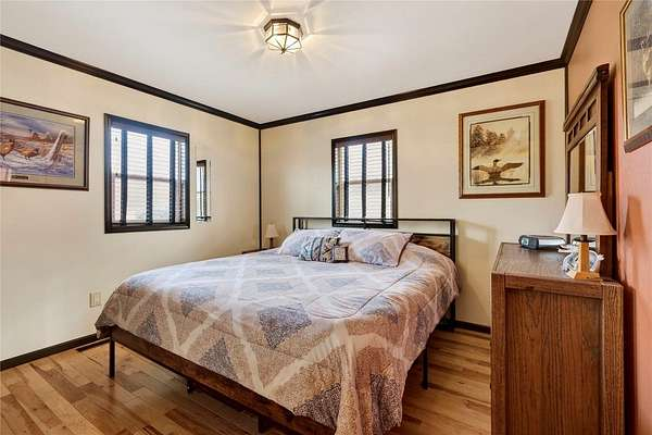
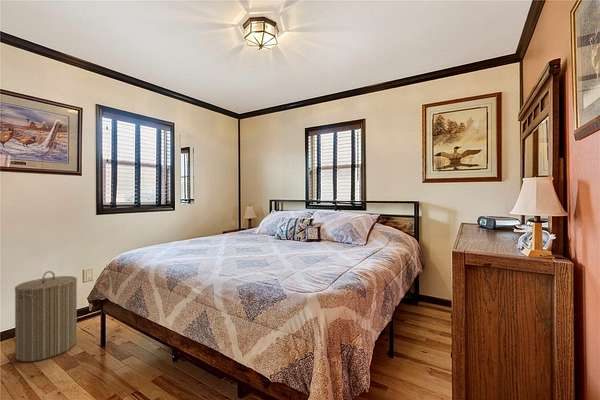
+ laundry hamper [14,270,78,363]
